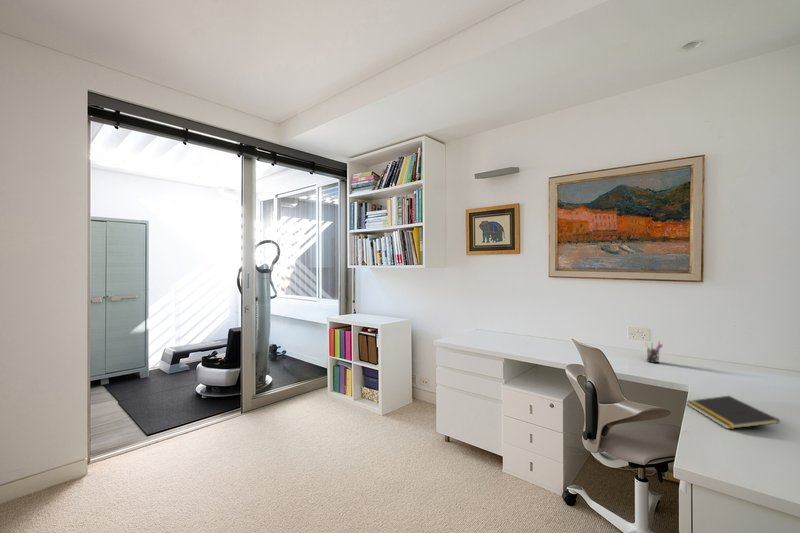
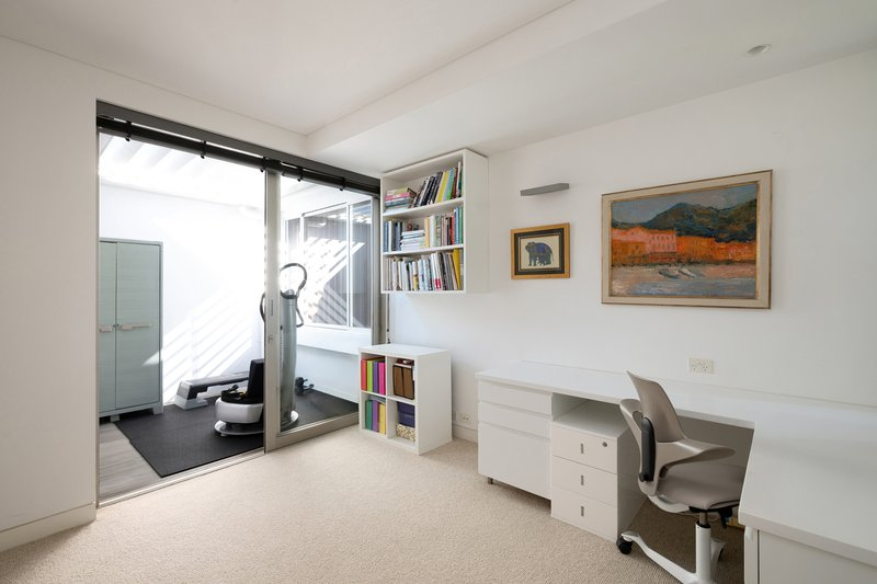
- pen holder [643,340,664,364]
- notepad [685,395,781,430]
